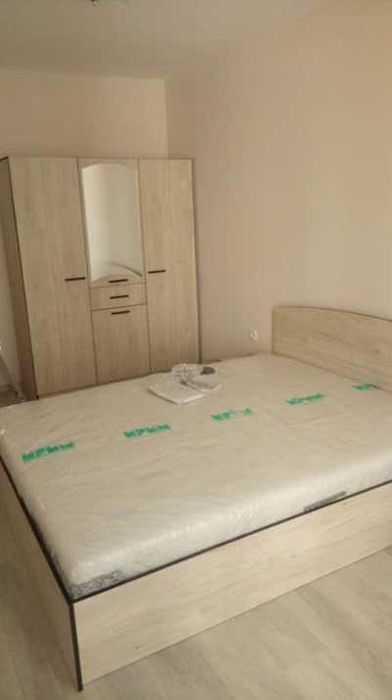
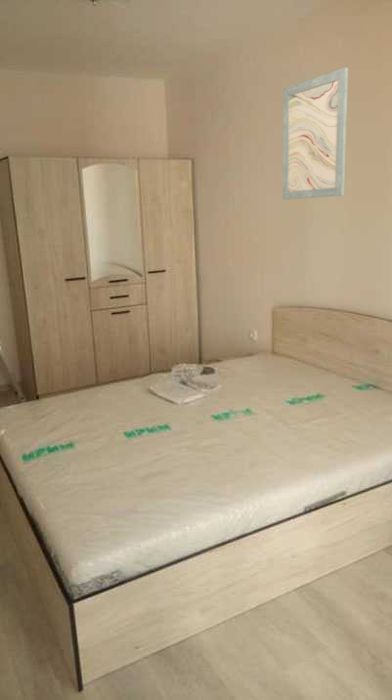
+ wall art [282,66,349,201]
